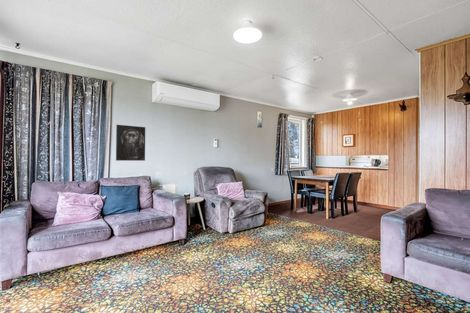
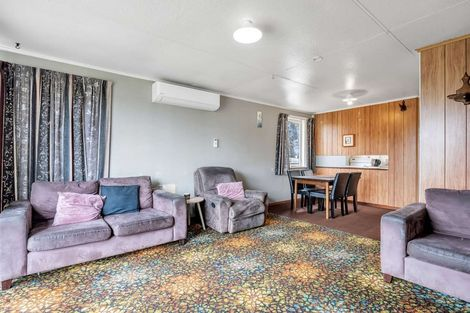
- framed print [115,124,146,162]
